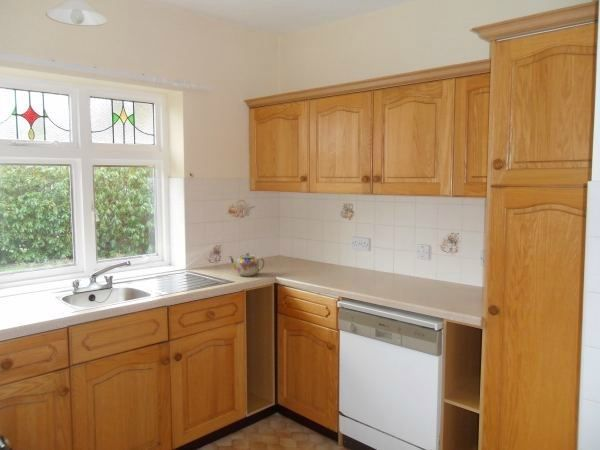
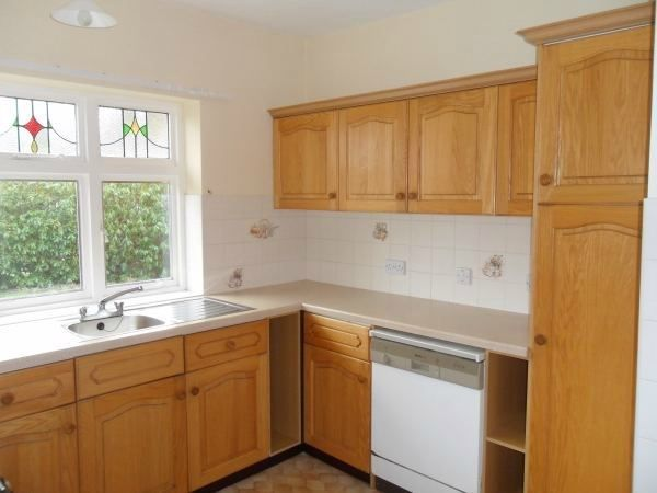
- teapot [227,252,265,277]
